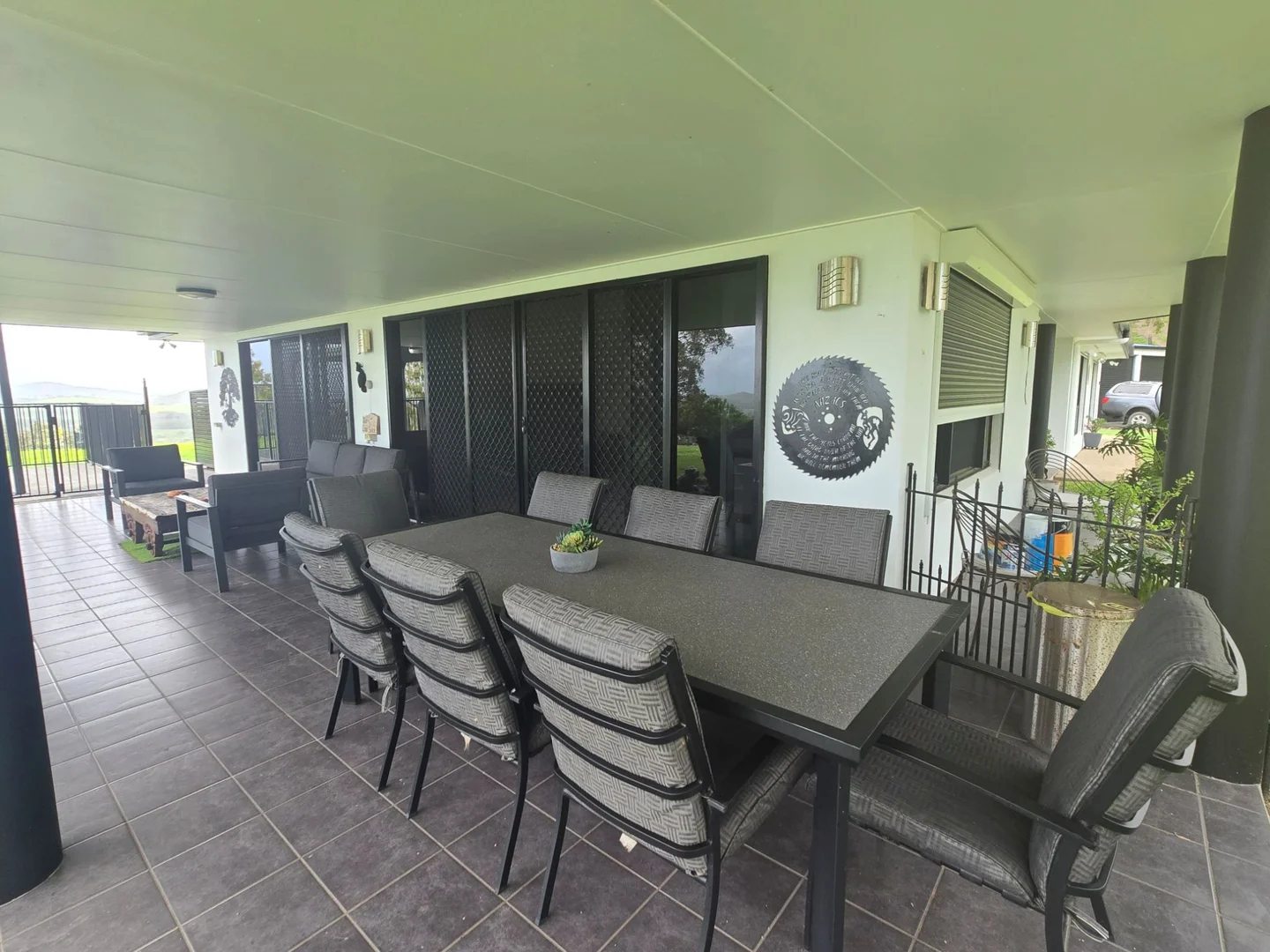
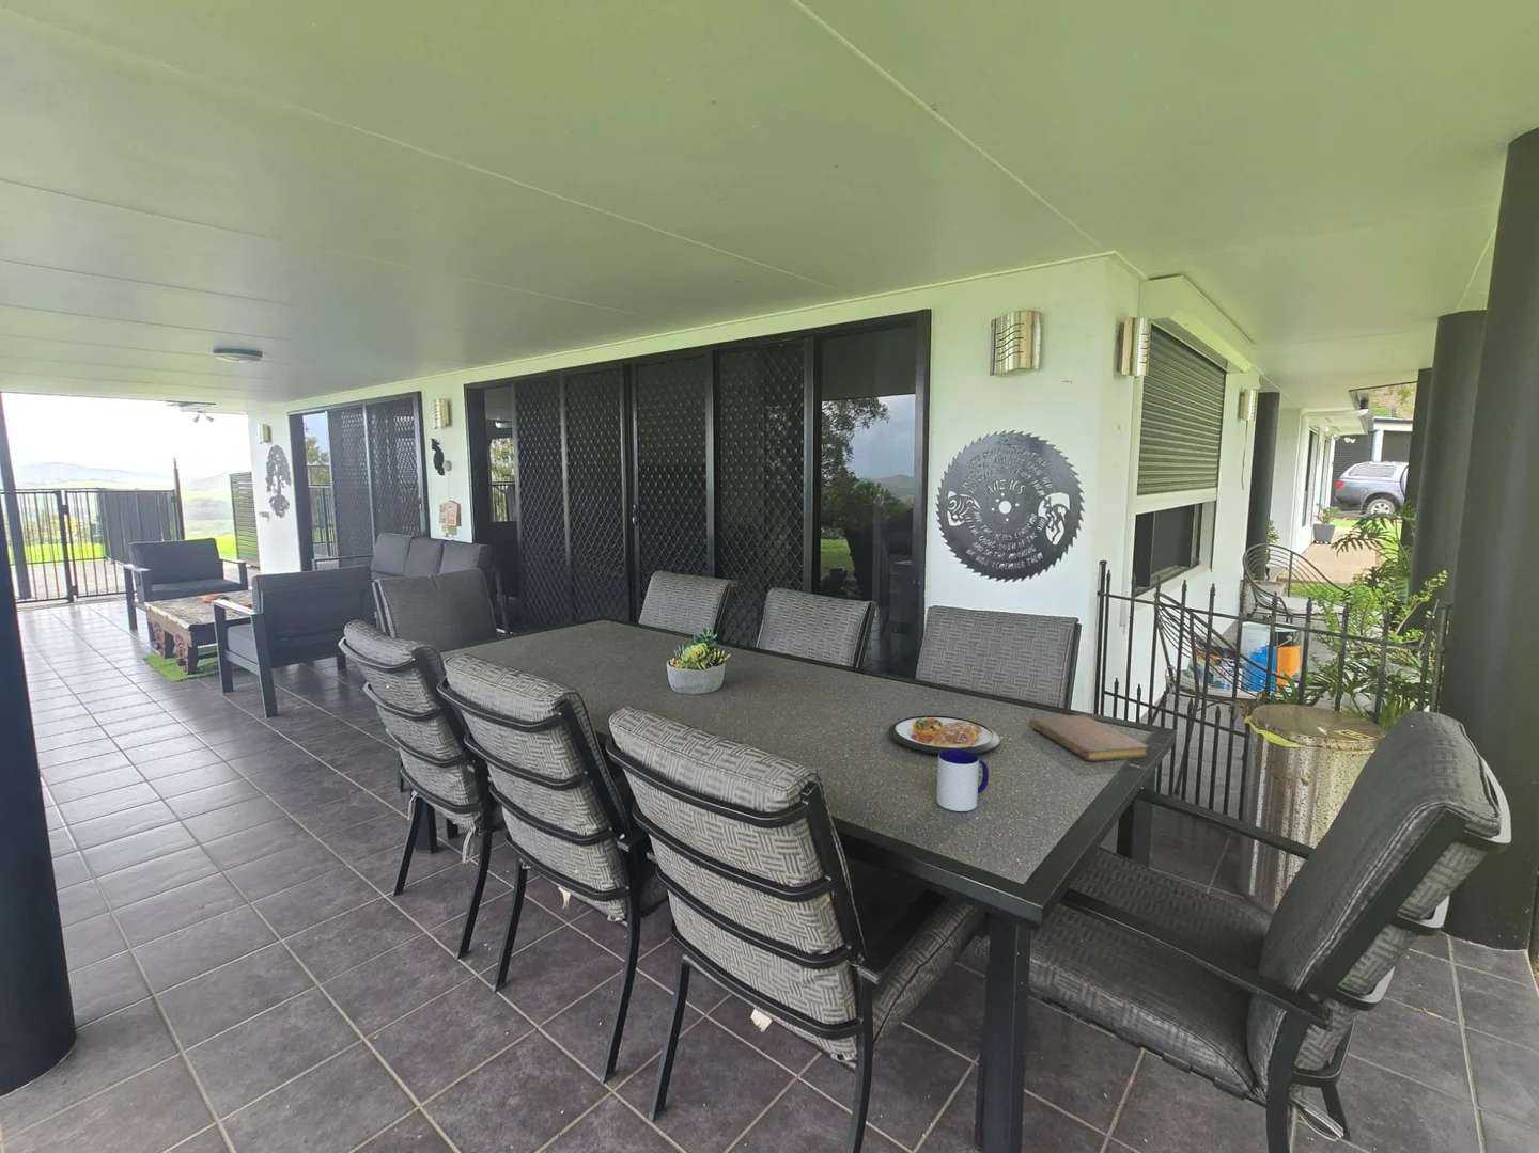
+ dish [888,715,1001,756]
+ notebook [1028,715,1149,762]
+ mug [936,750,990,813]
